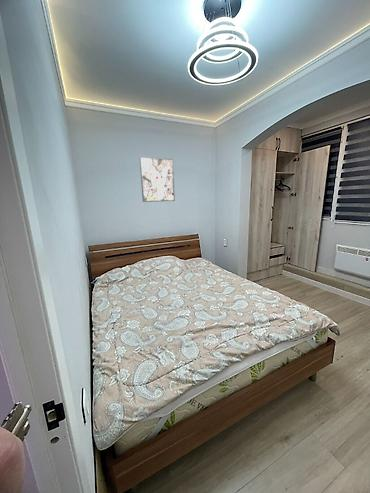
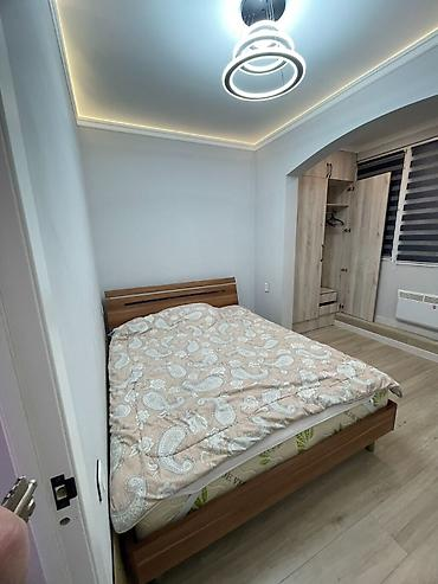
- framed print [139,156,176,203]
